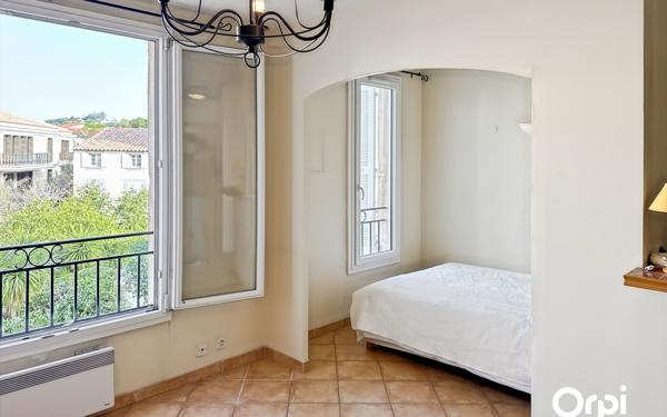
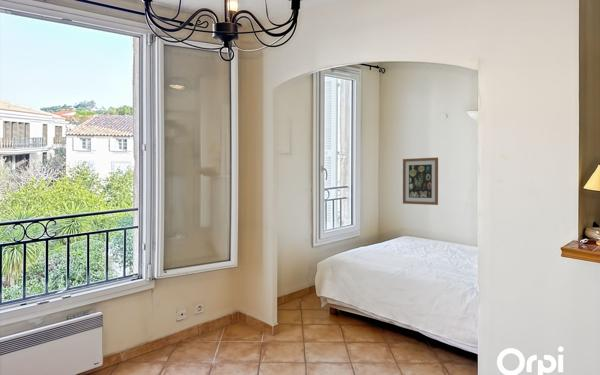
+ wall art [402,157,439,206]
